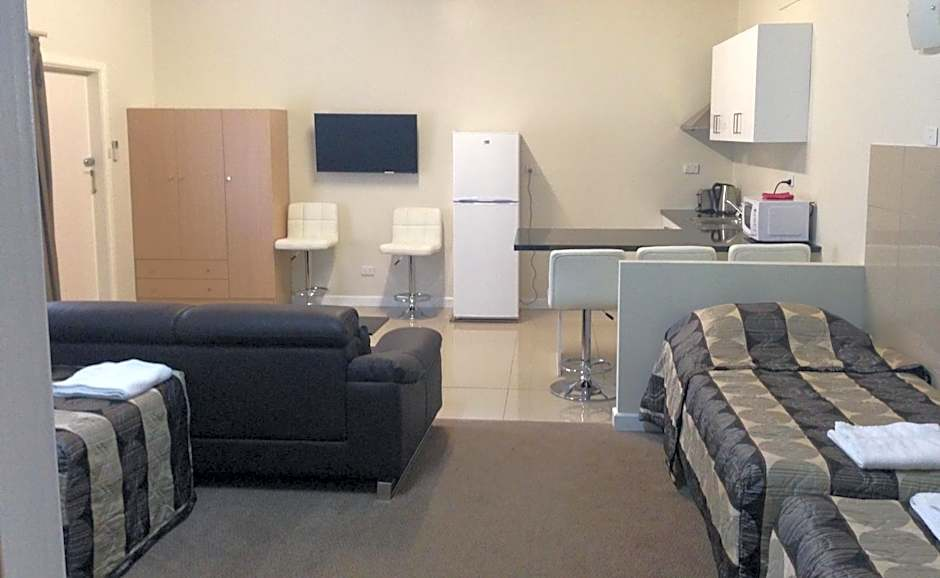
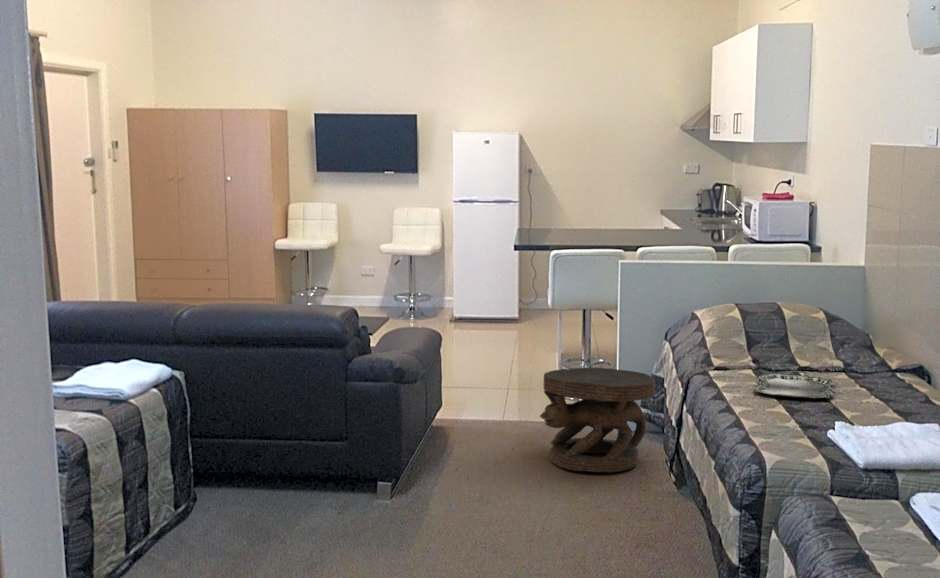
+ side table [539,367,656,474]
+ serving tray [753,370,836,400]
